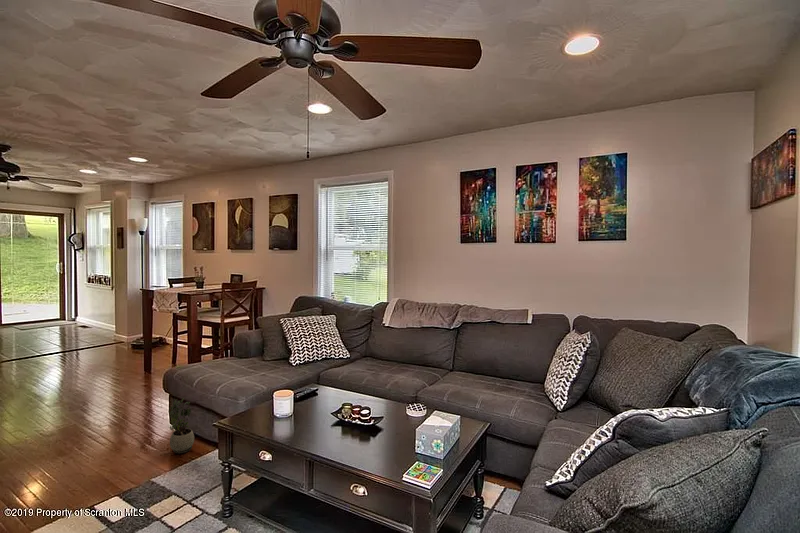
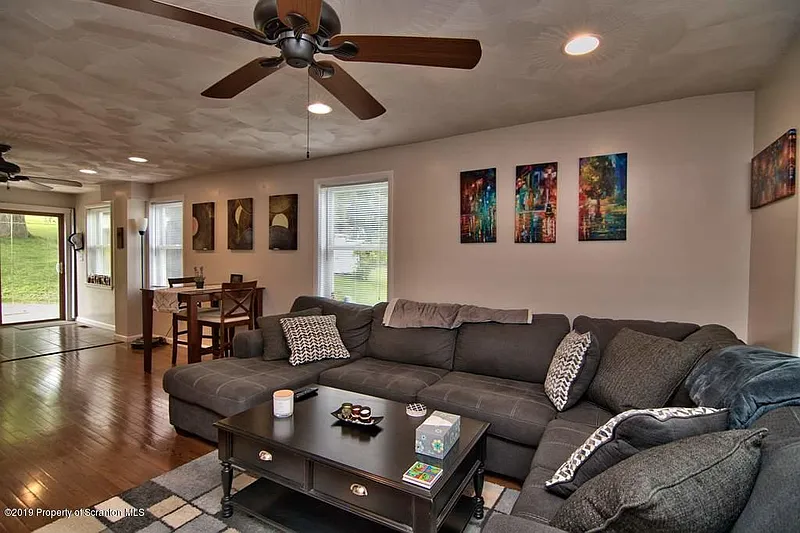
- potted plant [168,397,195,454]
